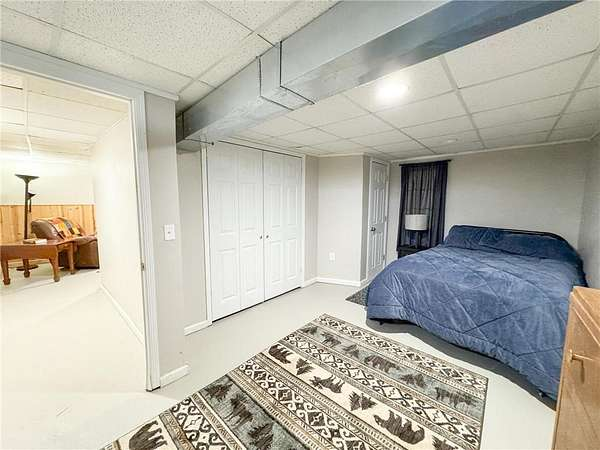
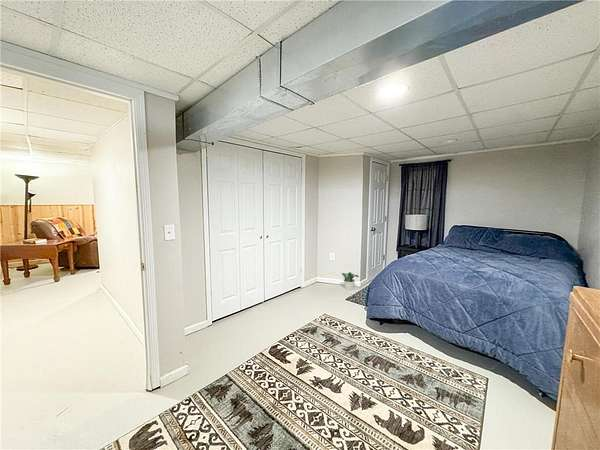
+ potted plant [341,271,360,291]
